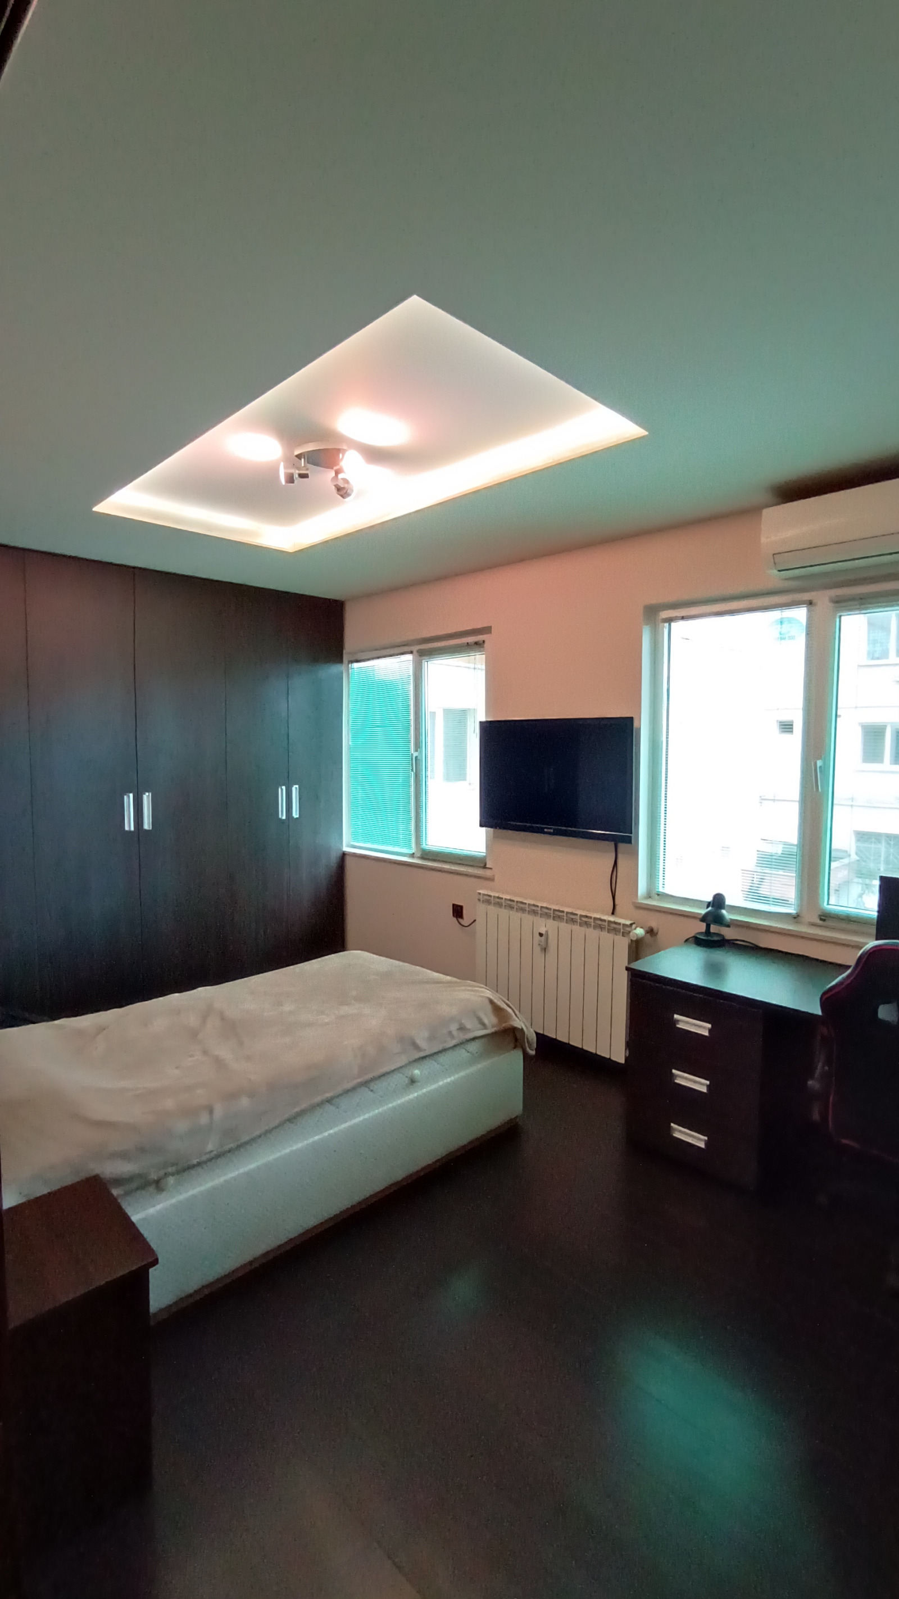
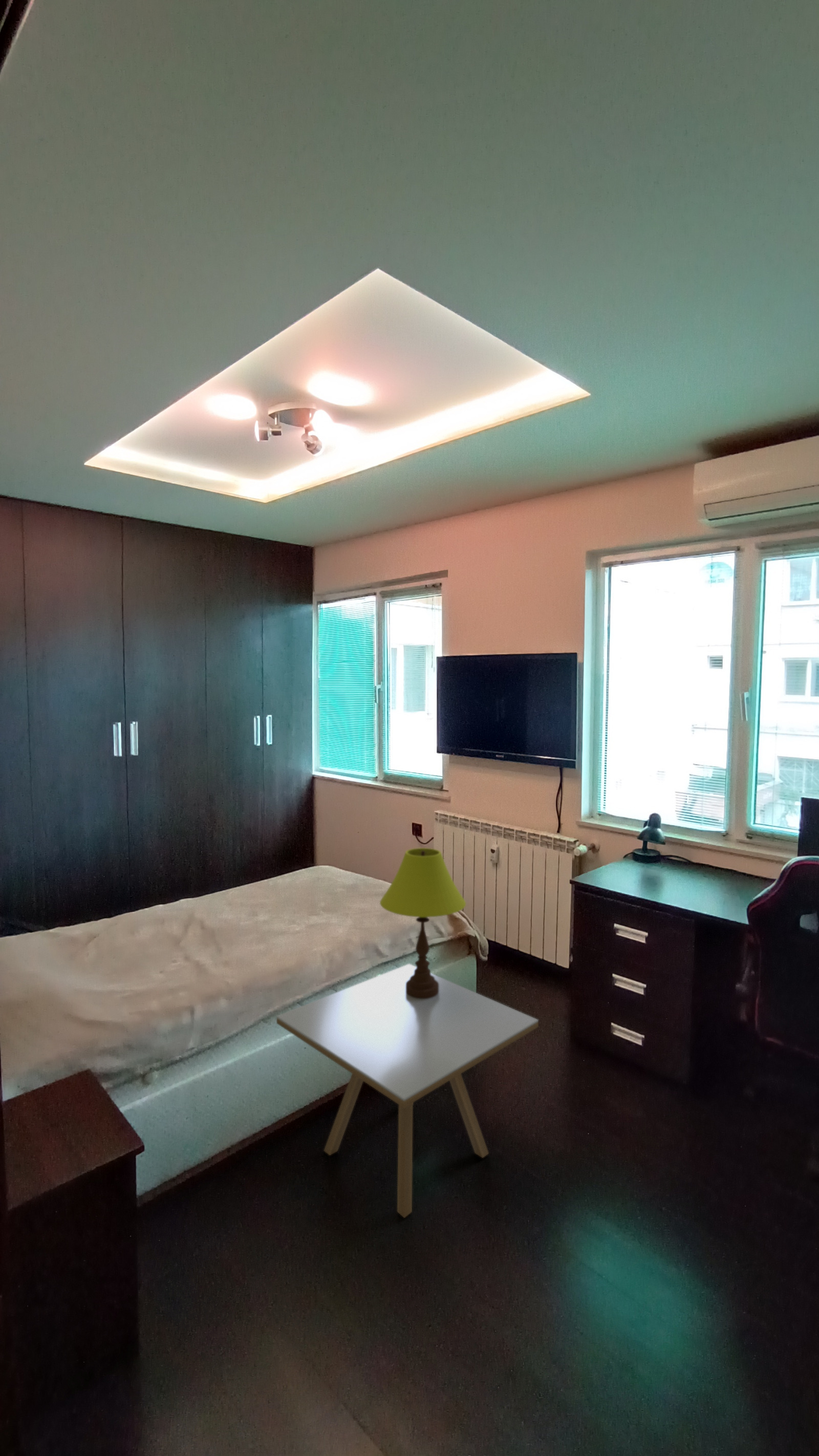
+ table lamp [379,847,466,999]
+ side table [276,963,539,1218]
